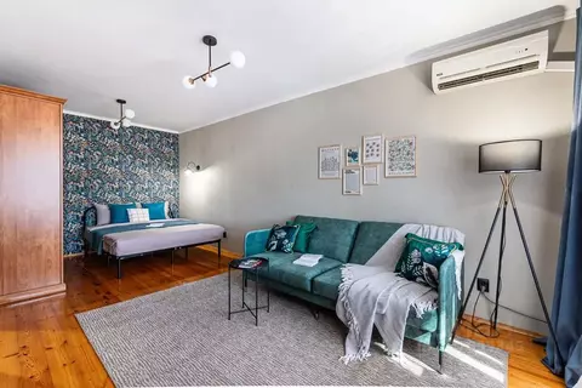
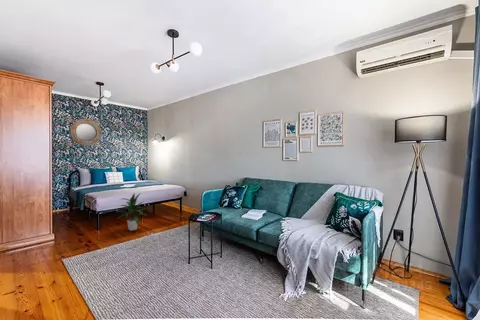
+ indoor plant [117,192,146,232]
+ home mirror [69,118,103,146]
